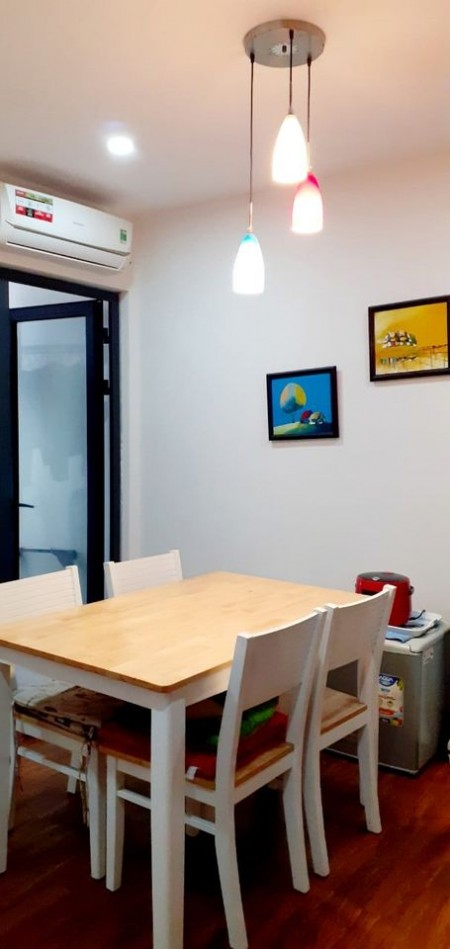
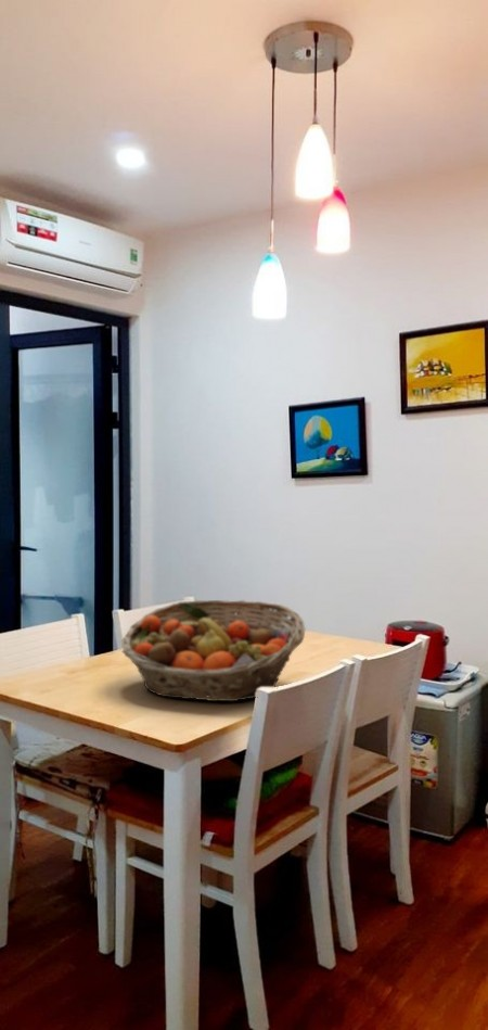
+ fruit basket [120,599,306,702]
